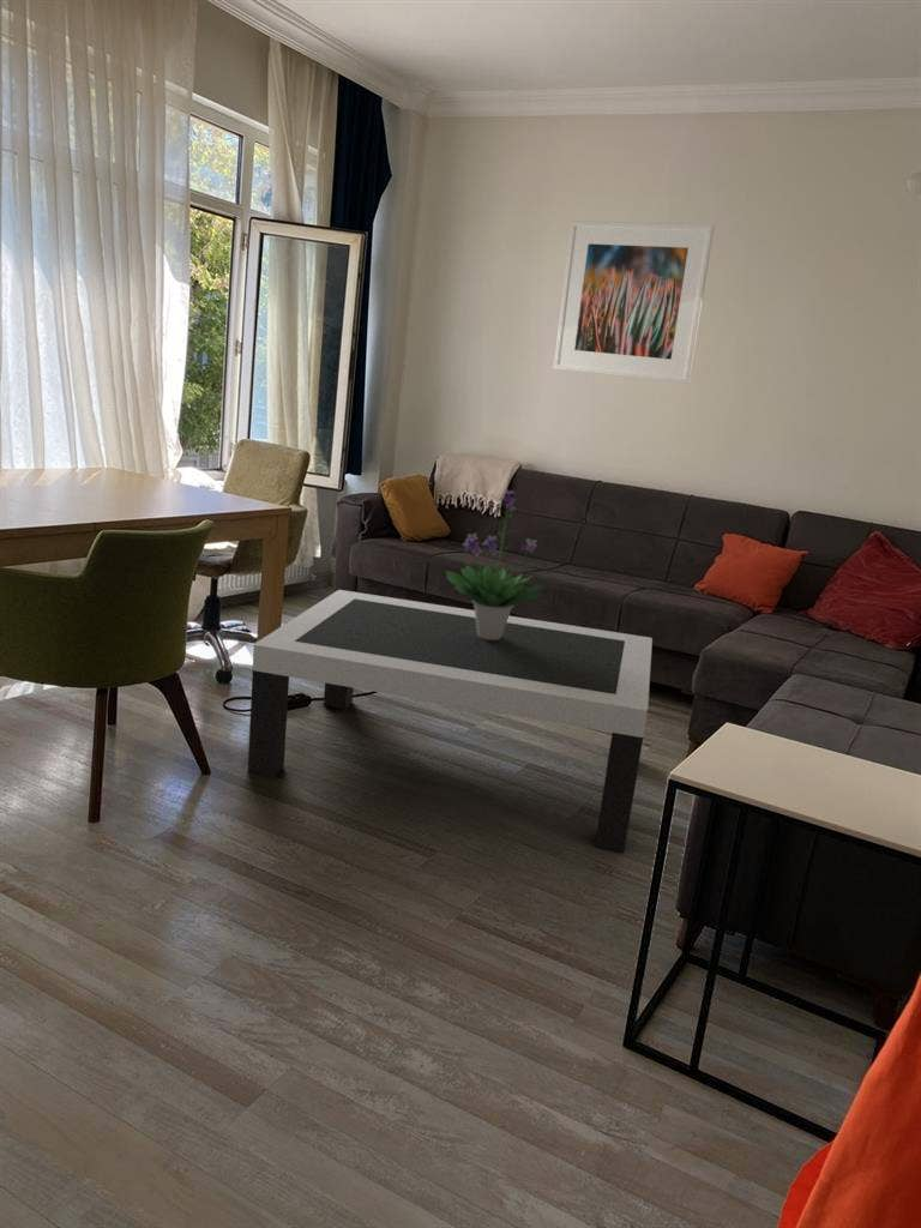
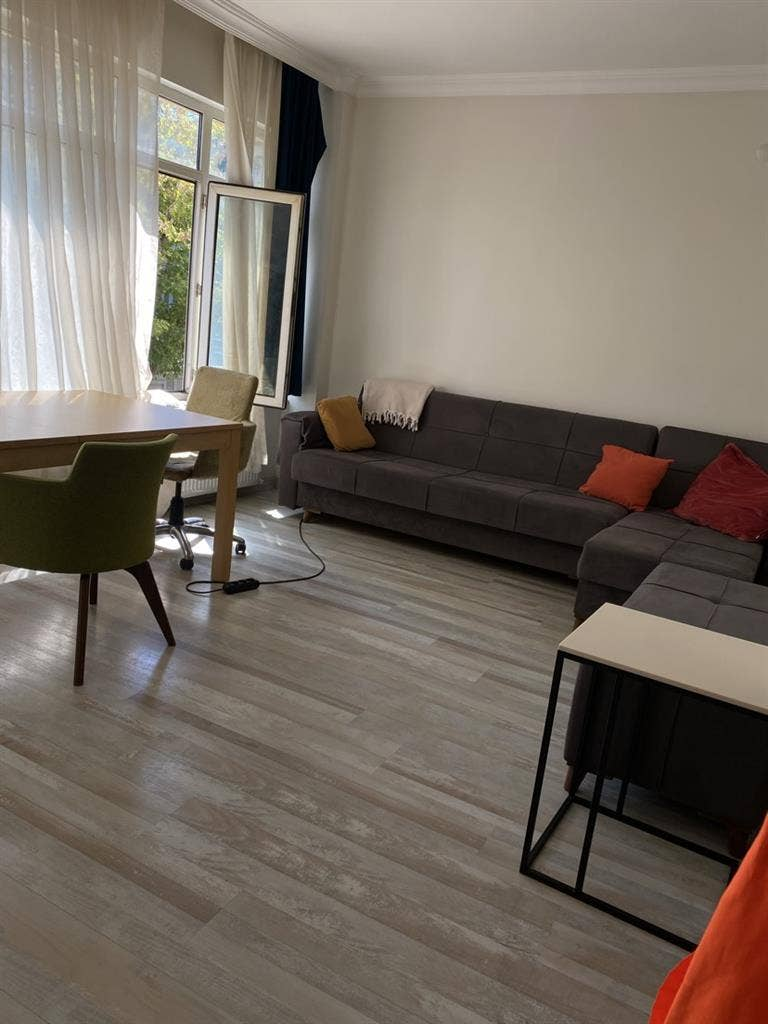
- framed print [553,219,716,385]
- potted plant [445,488,548,640]
- coffee table [247,589,654,853]
